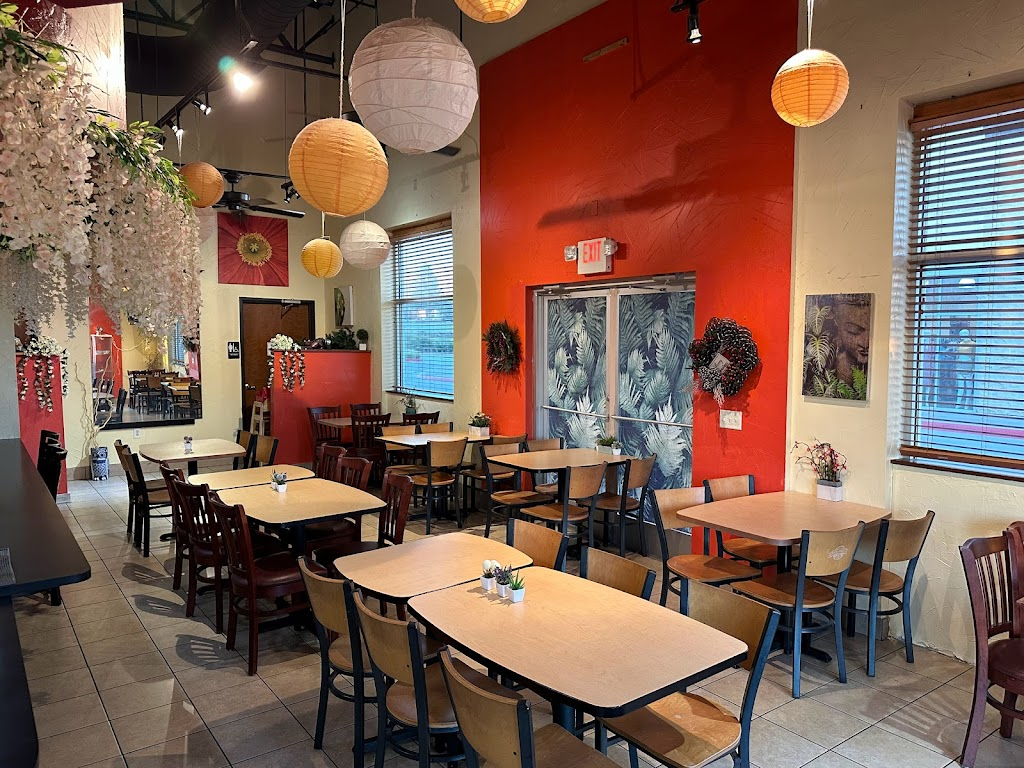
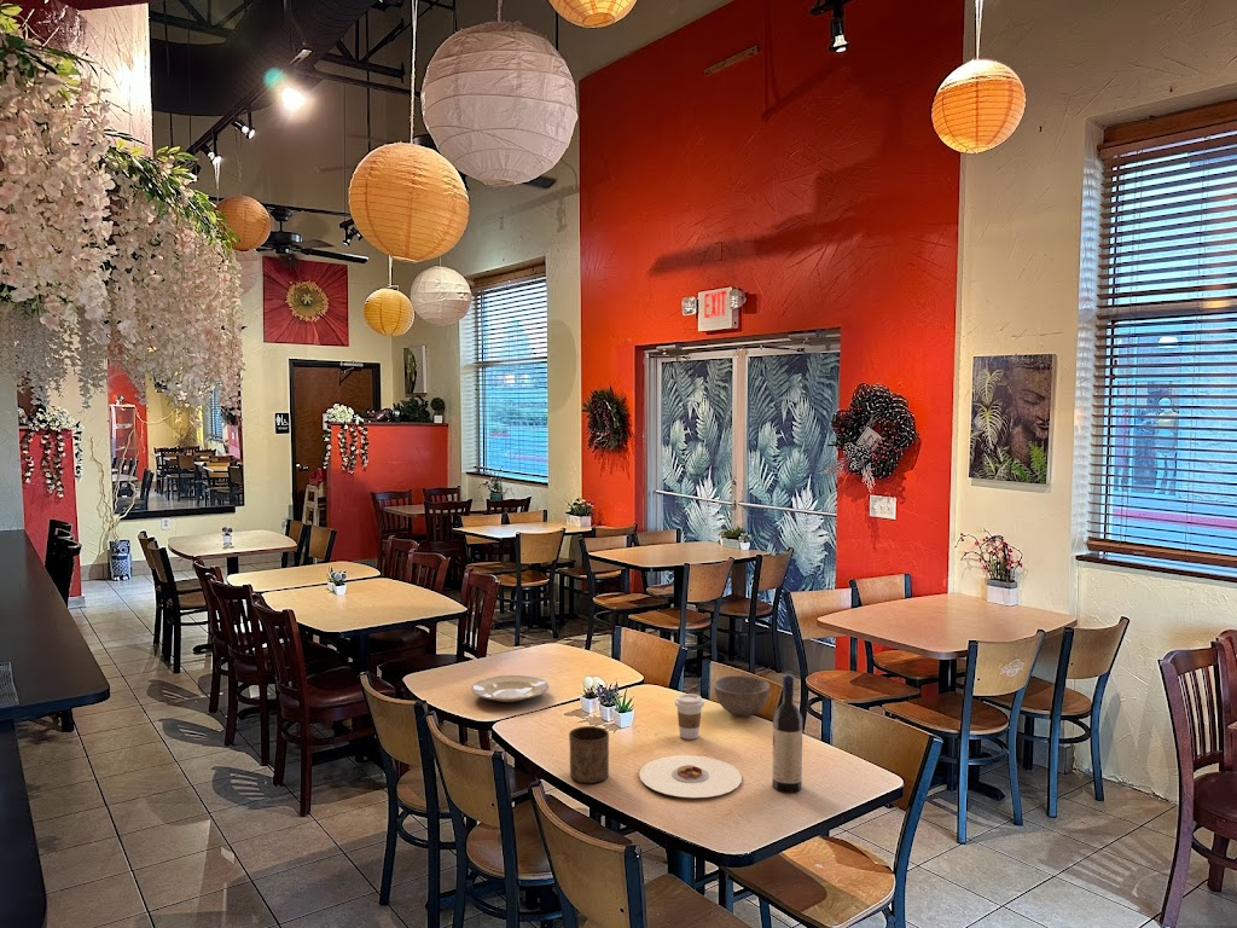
+ plate [638,754,743,799]
+ coffee cup [674,692,705,741]
+ cup [568,725,610,784]
+ wine bottle [772,673,803,794]
+ plate [470,674,550,703]
+ bowl [713,674,771,718]
